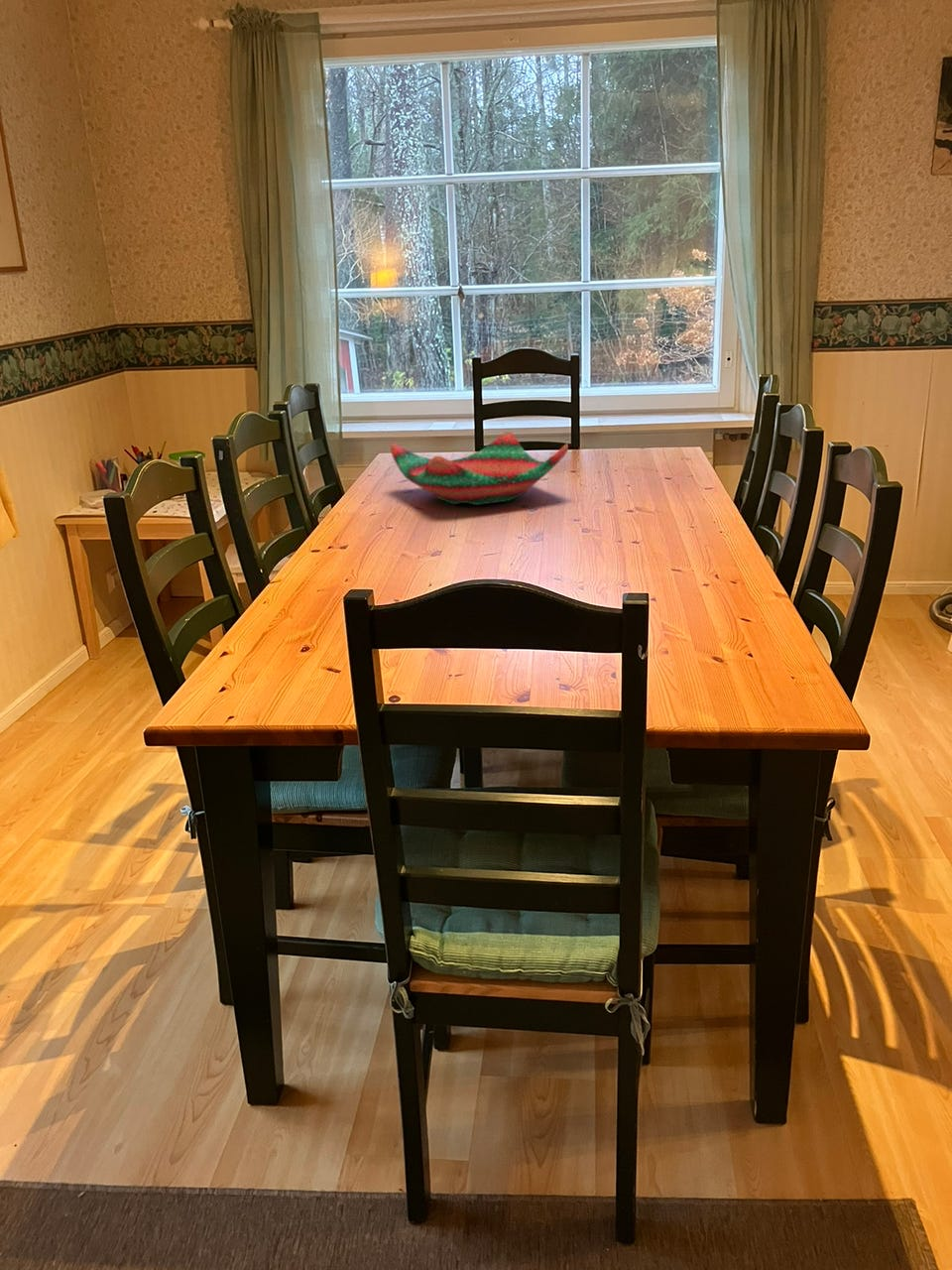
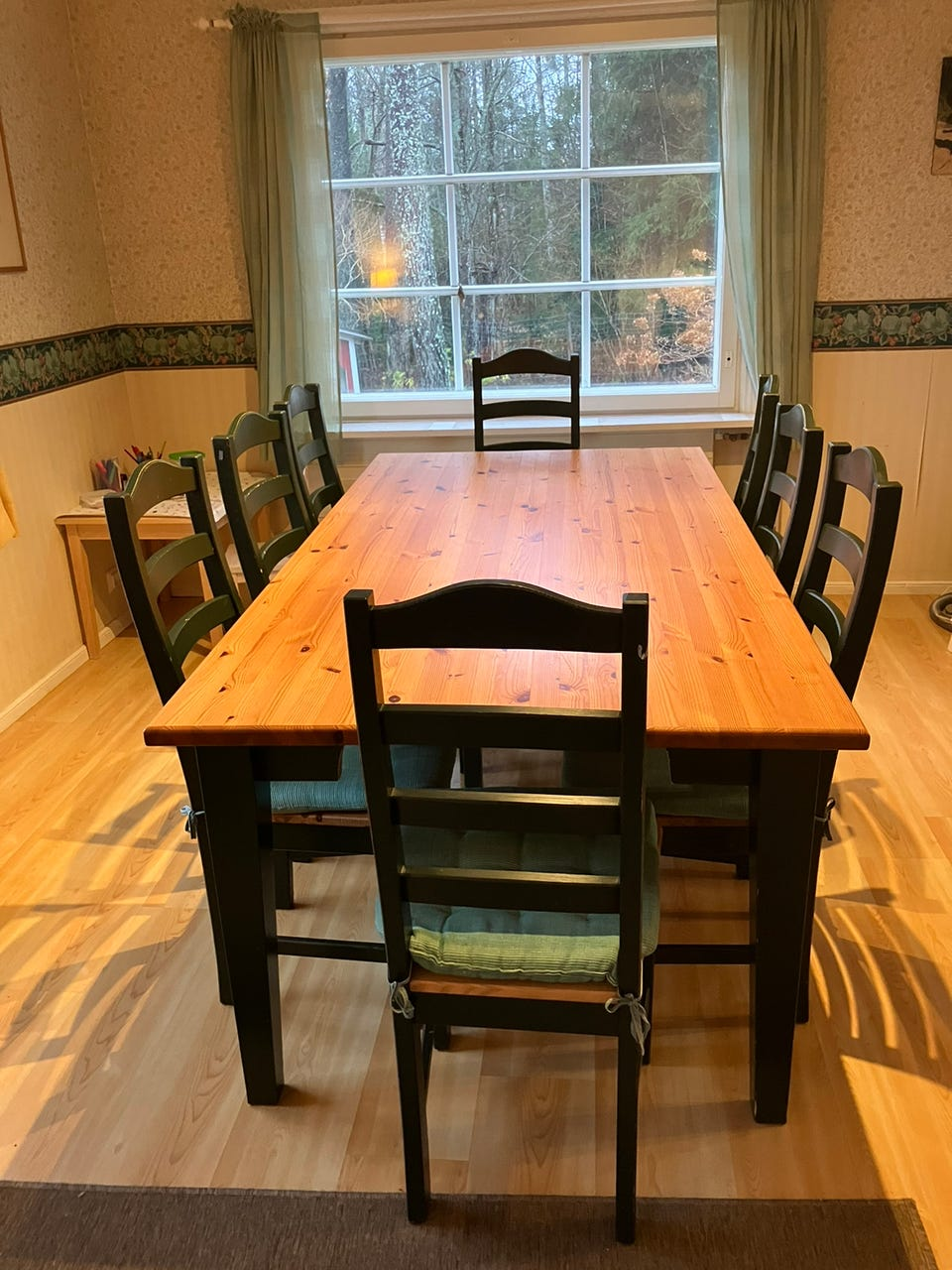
- decorative bowl [390,431,569,506]
